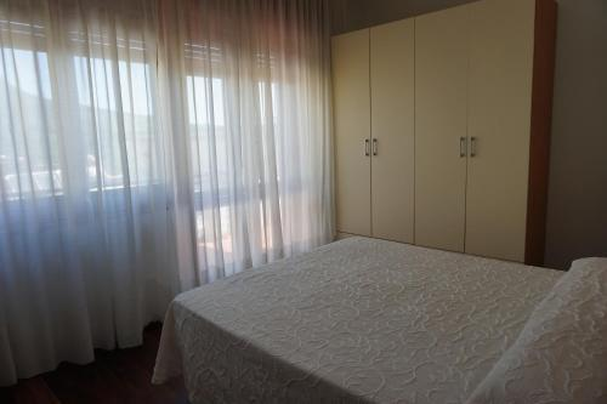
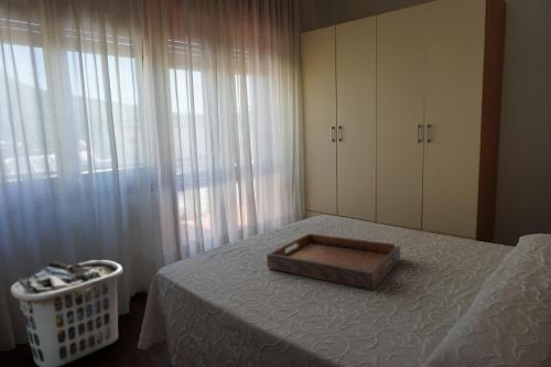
+ serving tray [266,233,401,291]
+ clothes hamper [9,259,123,367]
